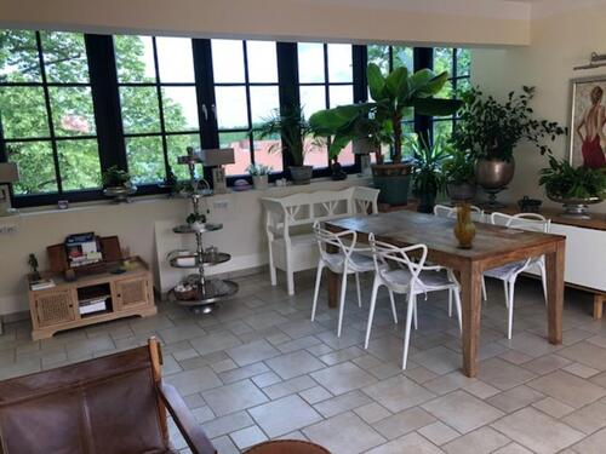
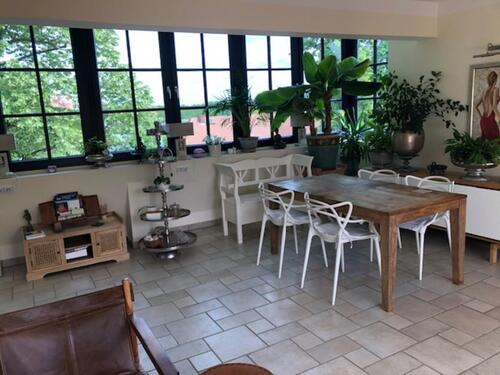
- ceramic jug [452,202,478,248]
